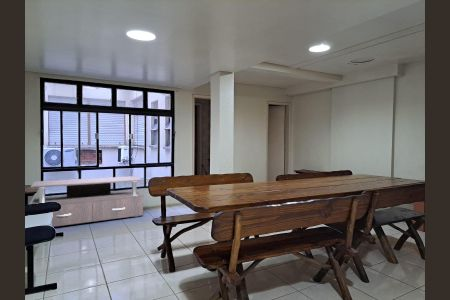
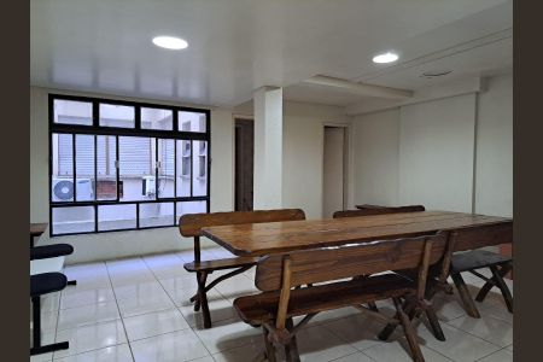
- coffee table [30,175,144,228]
